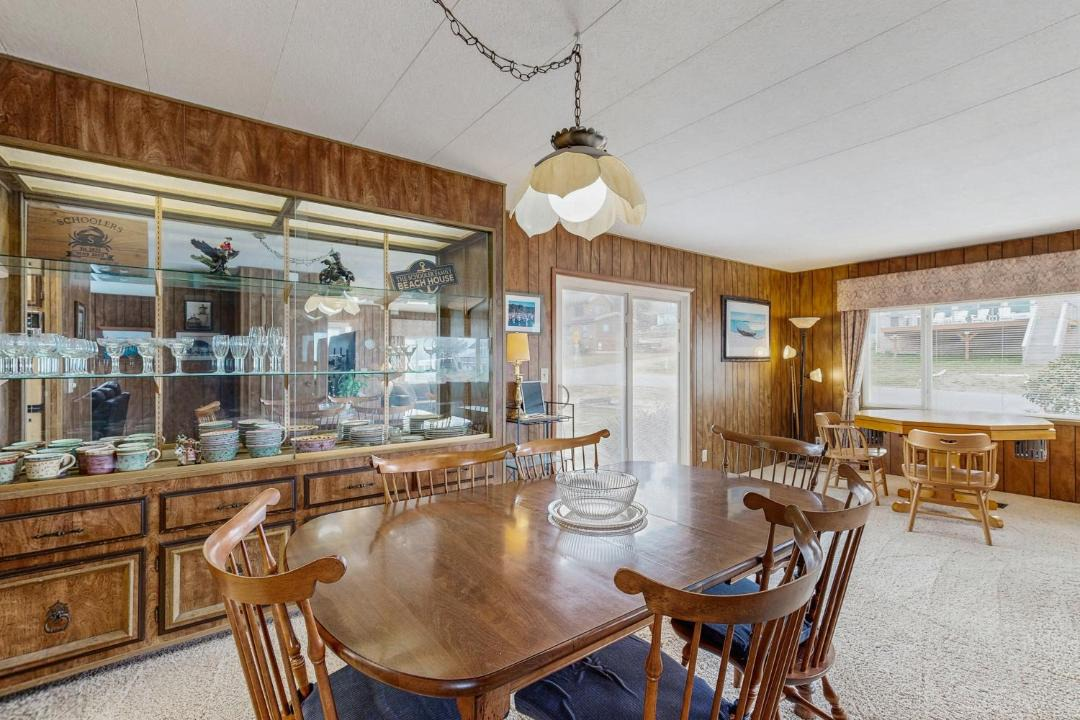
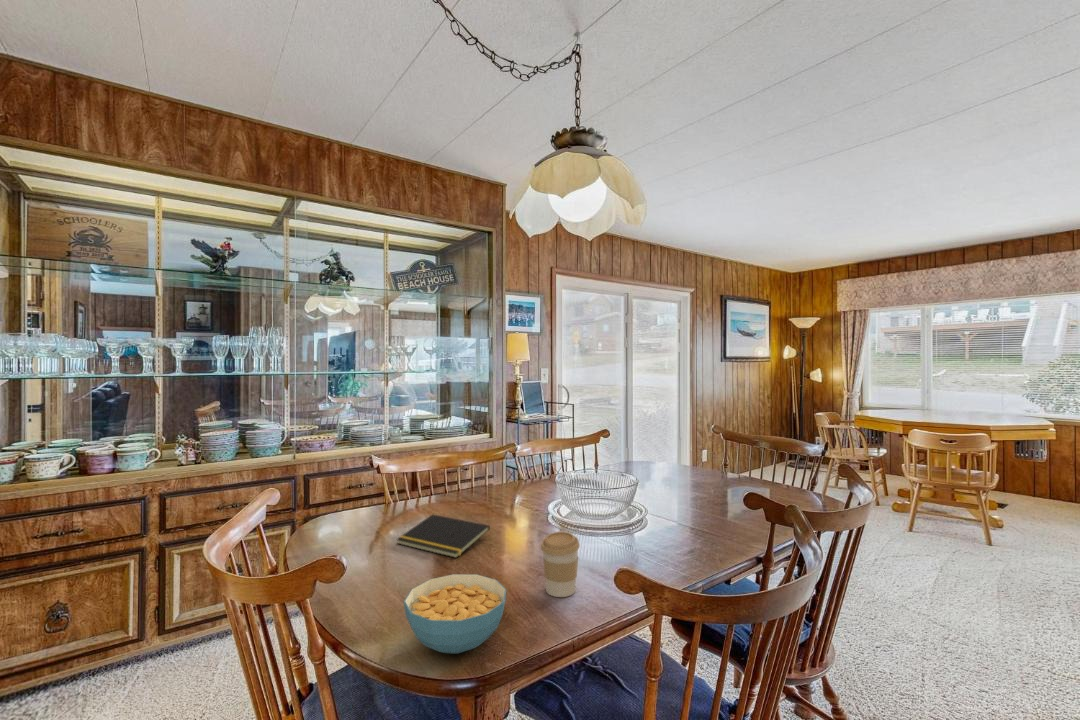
+ cereal bowl [403,573,507,655]
+ notepad [395,513,491,559]
+ coffee cup [540,531,581,598]
